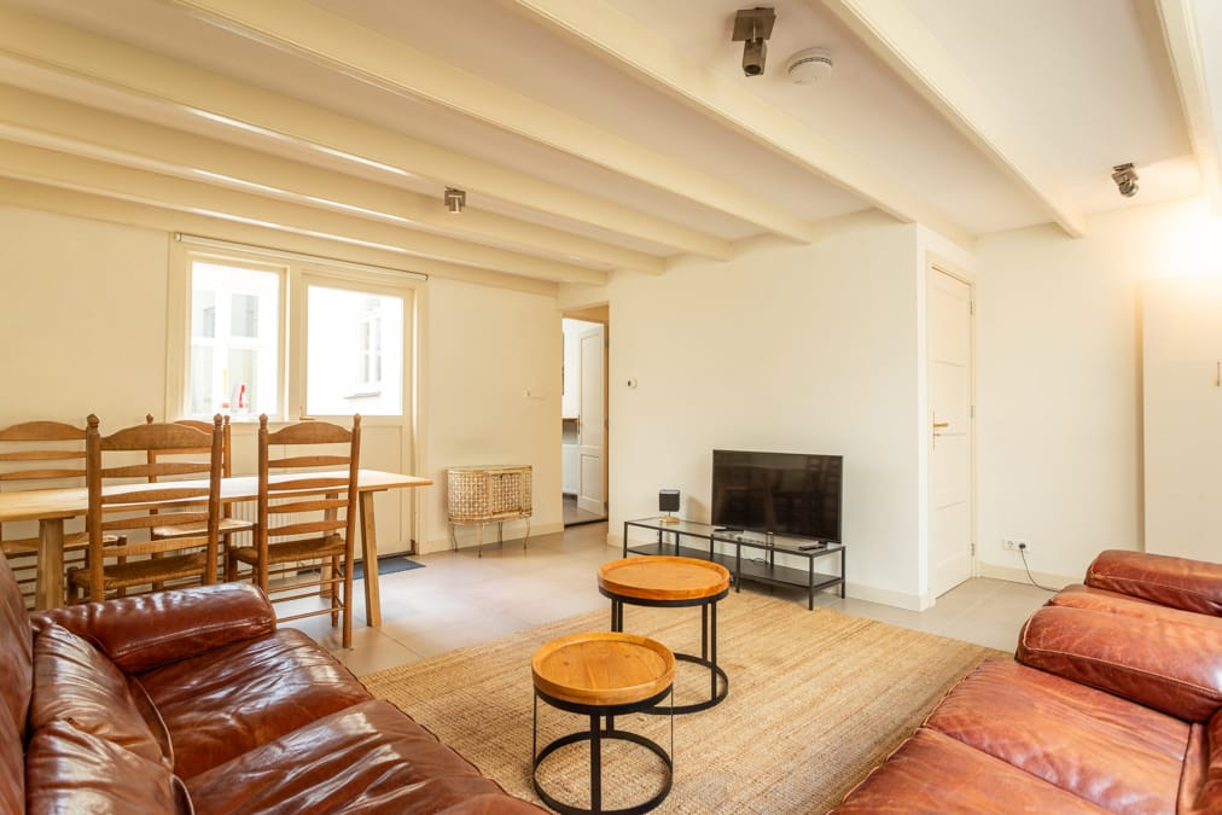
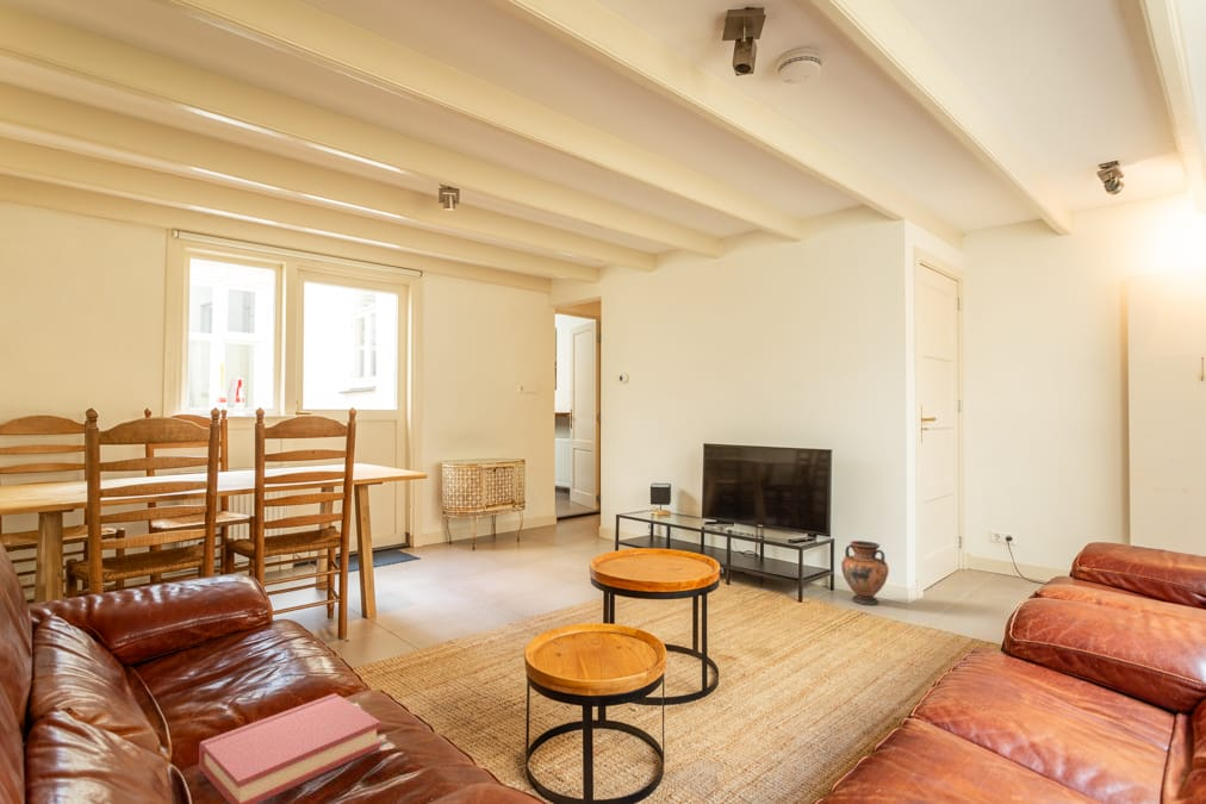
+ hardback book [198,692,381,804]
+ vase [840,540,890,606]
